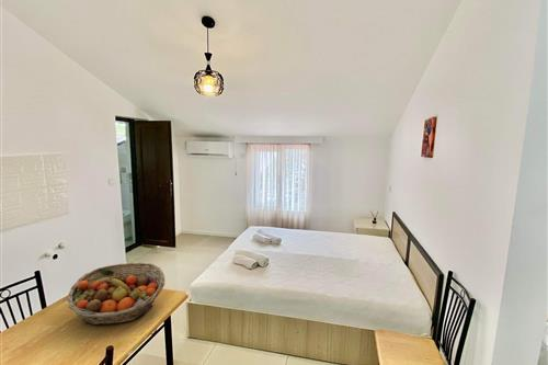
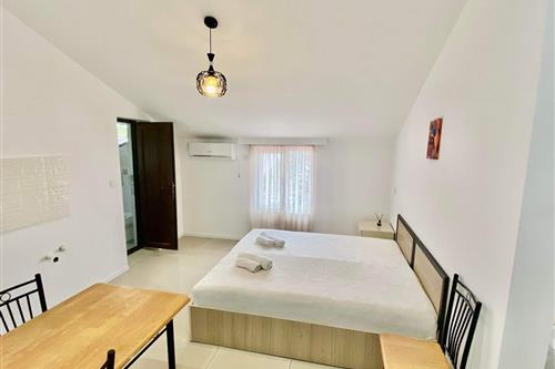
- fruit basket [66,261,165,327]
